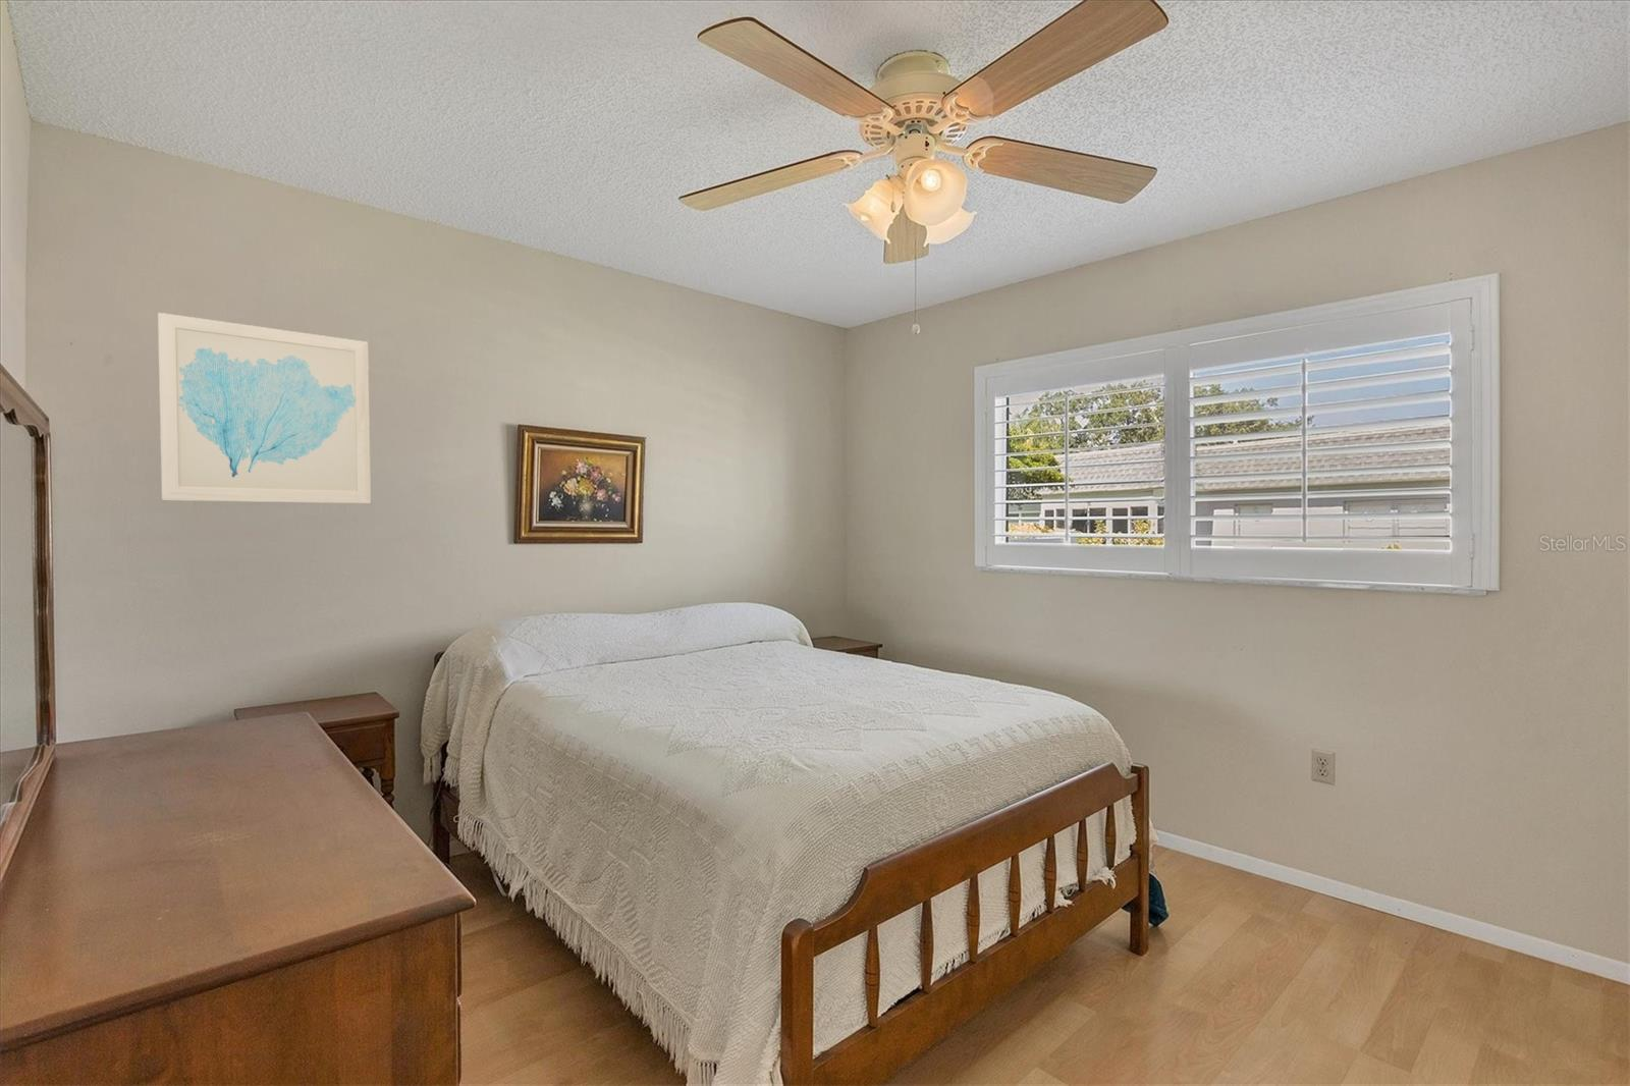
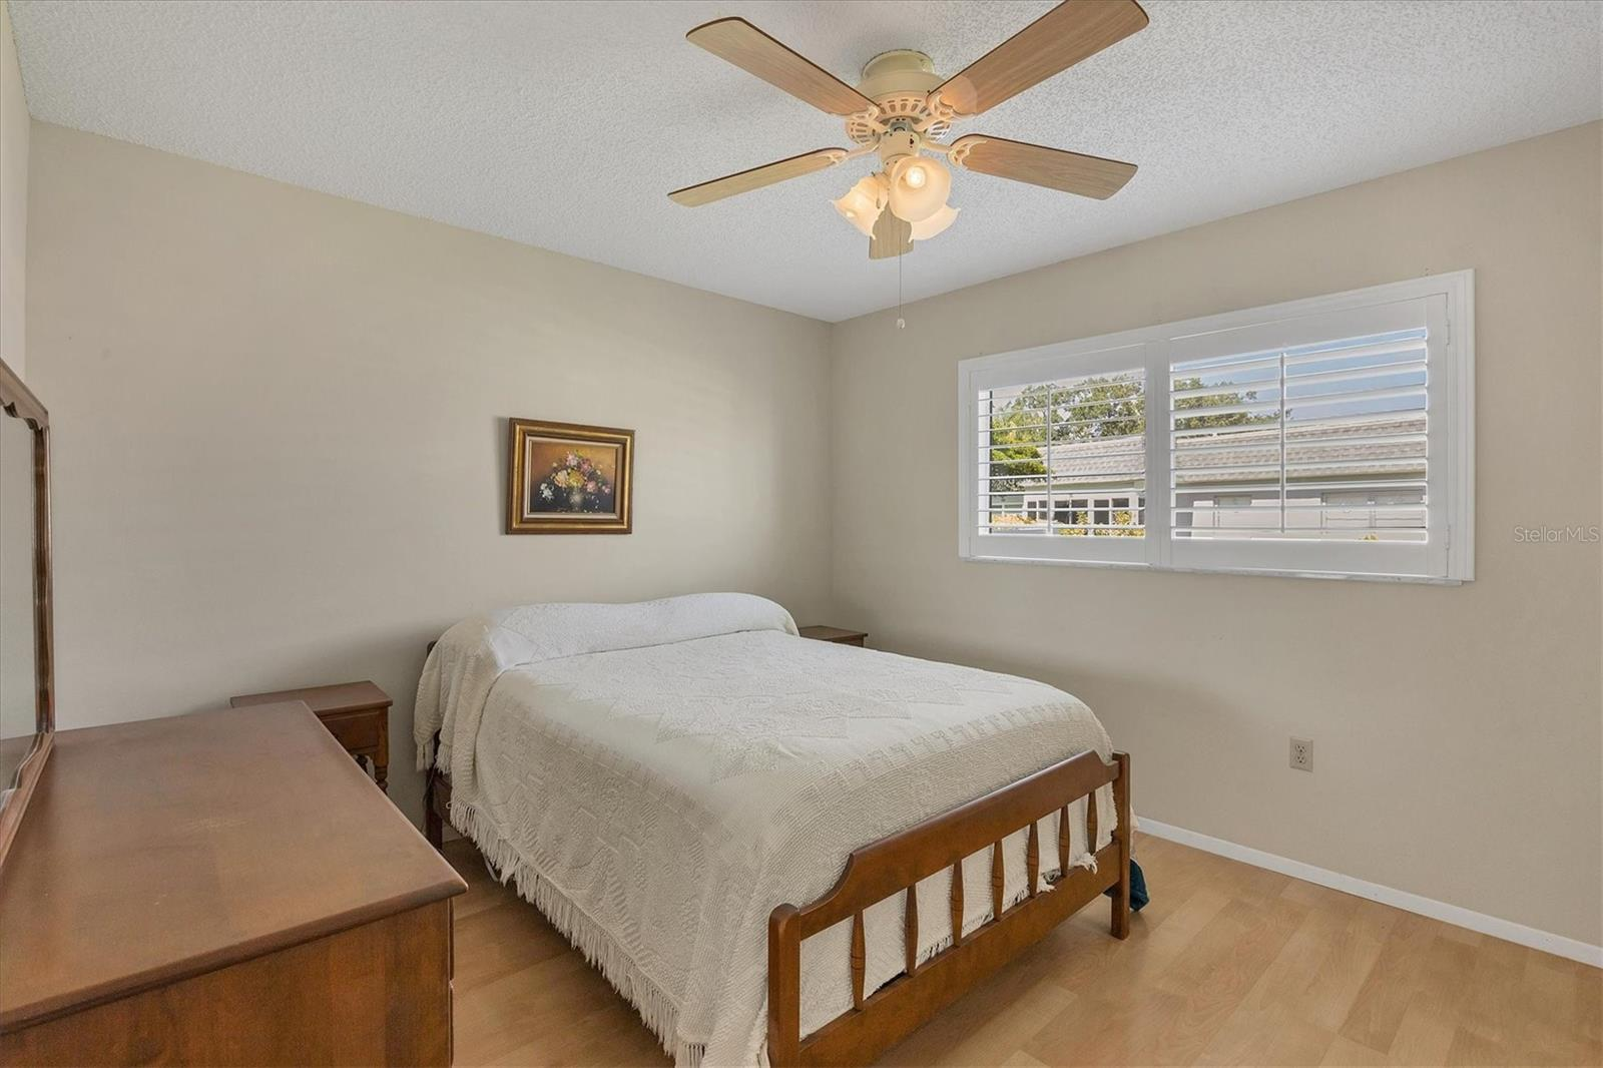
- wall art [156,311,372,504]
